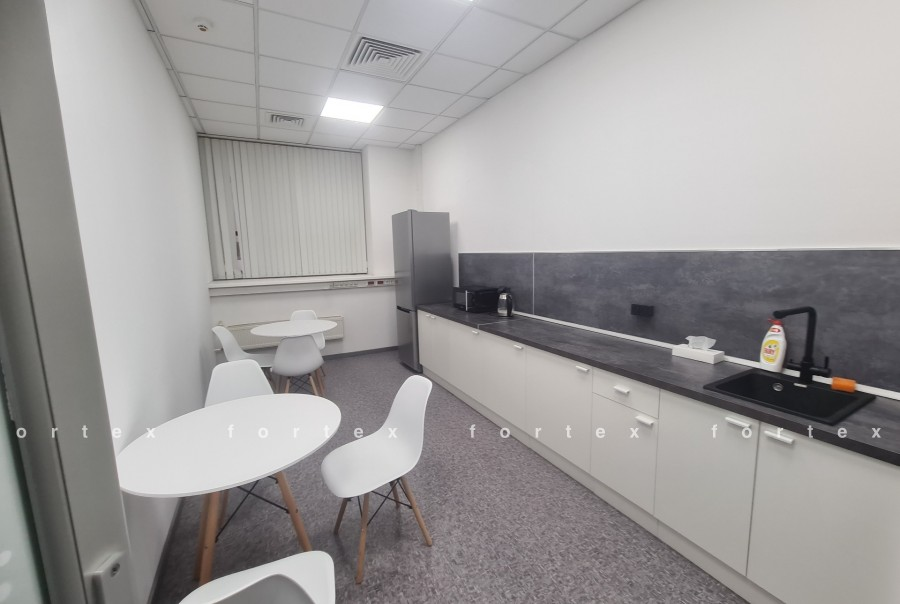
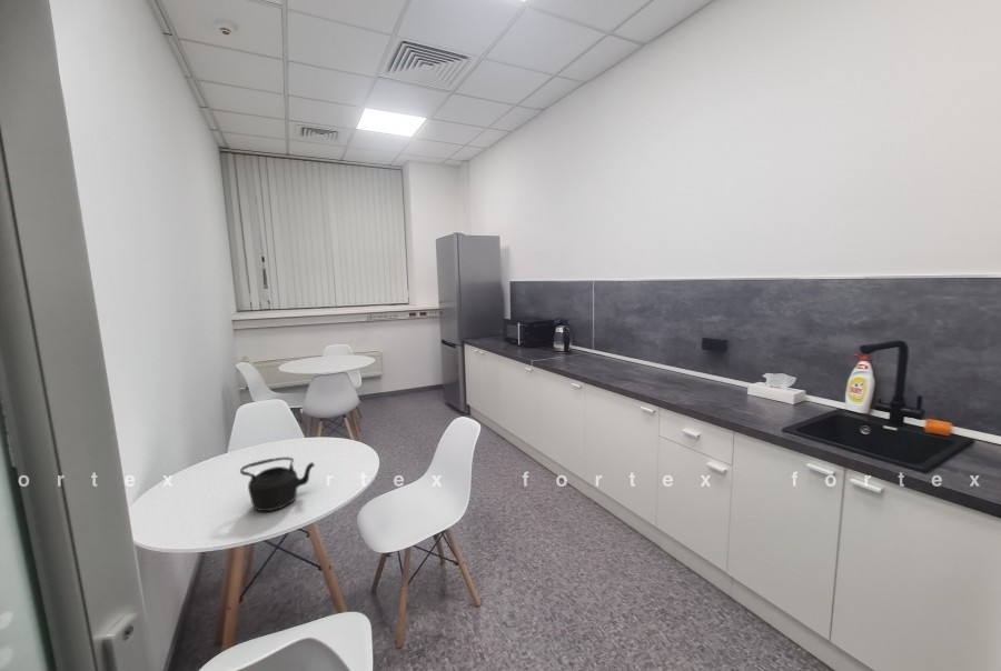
+ teapot [239,457,316,512]
